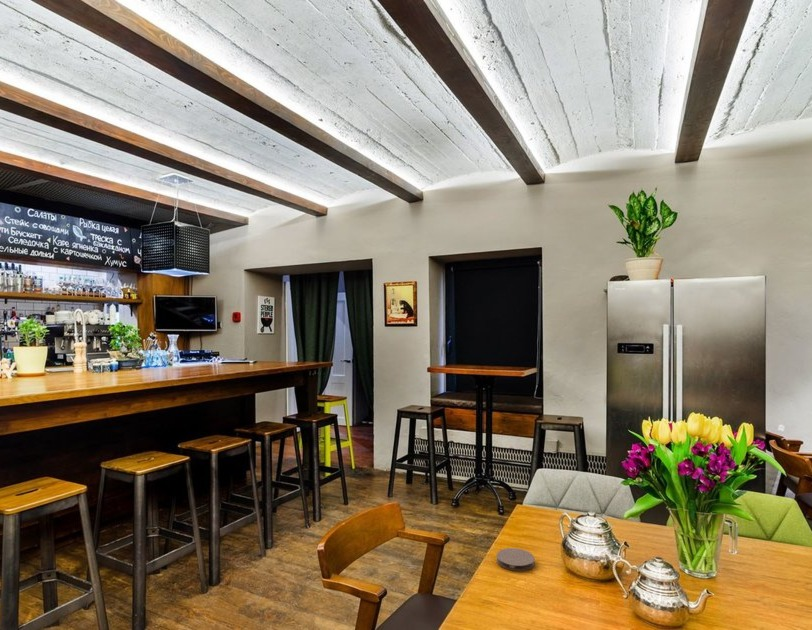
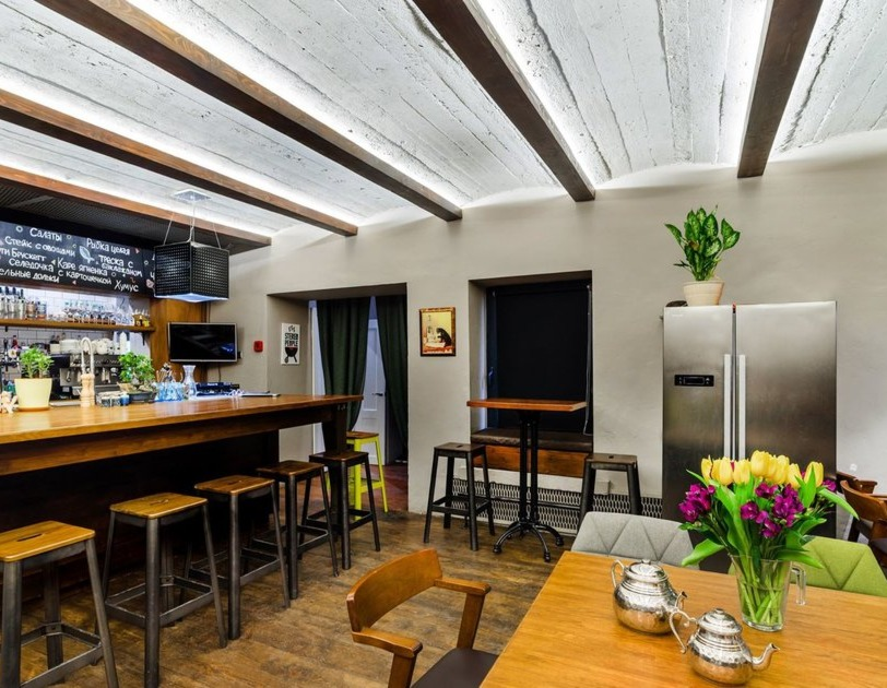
- coaster [496,547,536,572]
